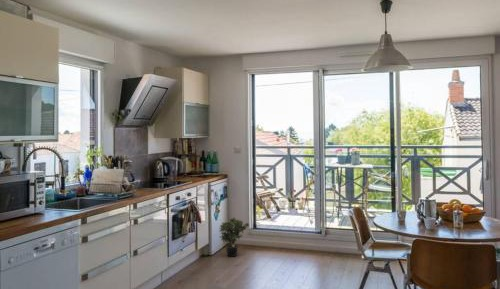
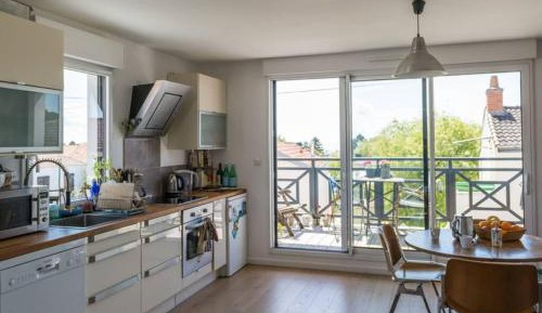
- potted plant [218,217,250,258]
